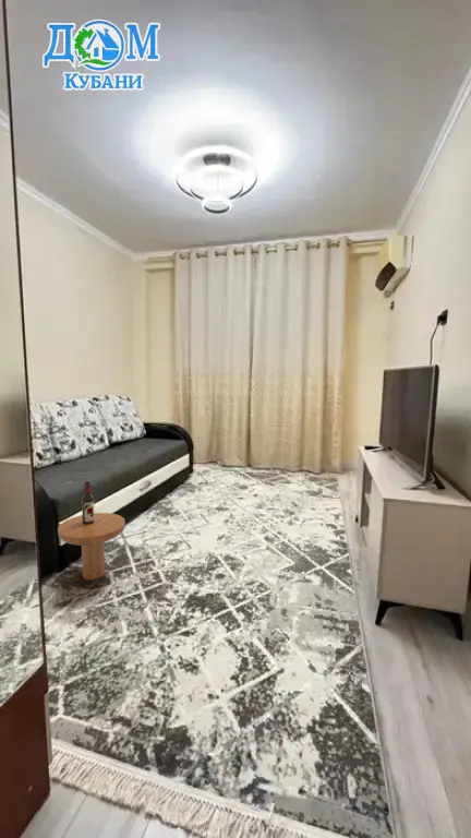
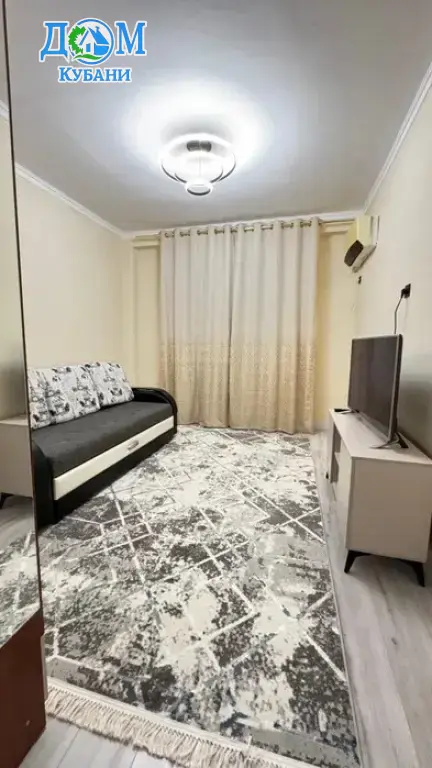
- side table [57,481,126,580]
